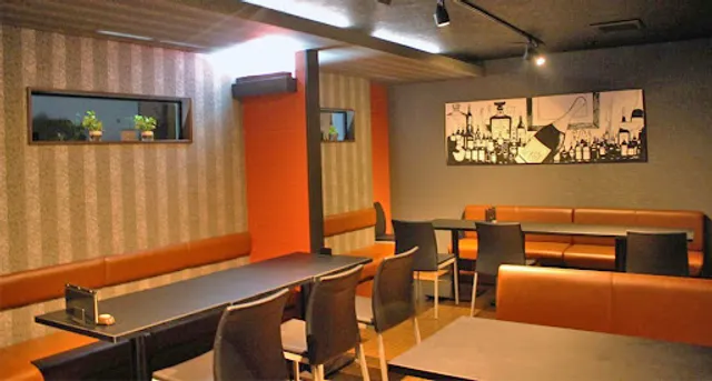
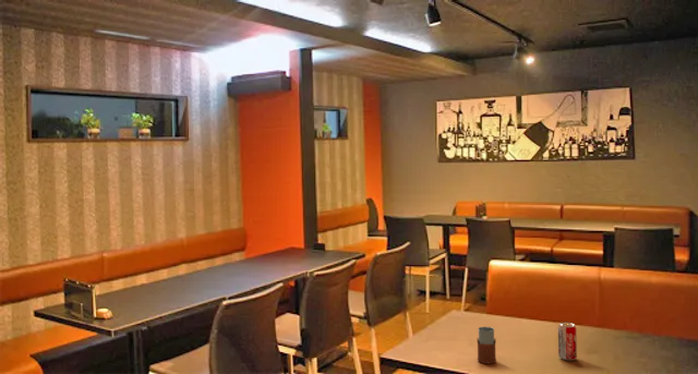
+ beverage can [557,322,578,362]
+ drinking glass [476,326,497,364]
